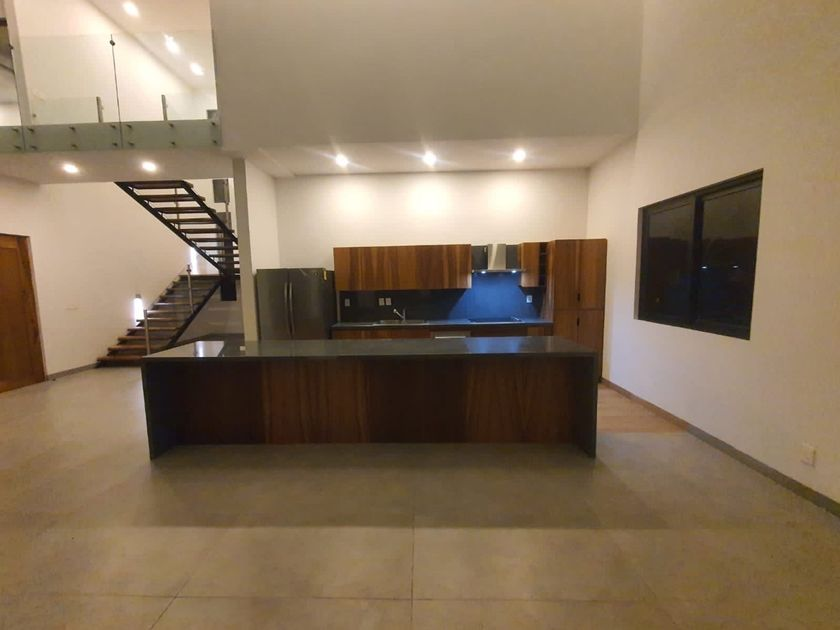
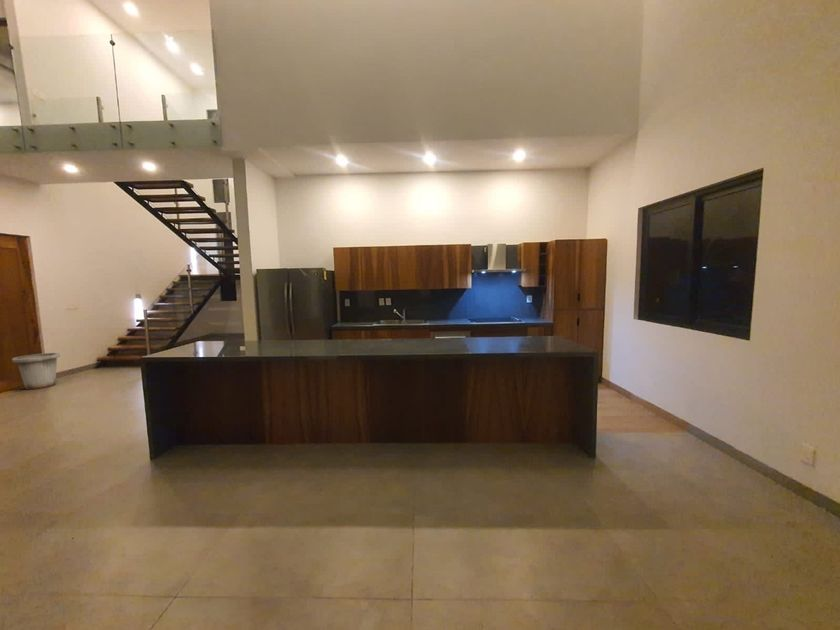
+ trash can [11,352,61,391]
